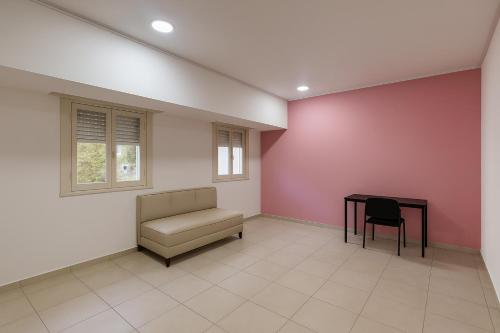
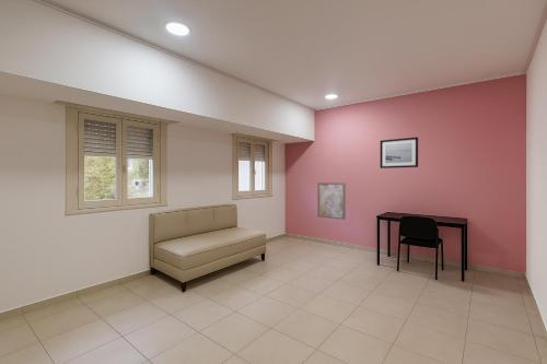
+ wall art [316,181,346,221]
+ wall art [380,137,419,169]
